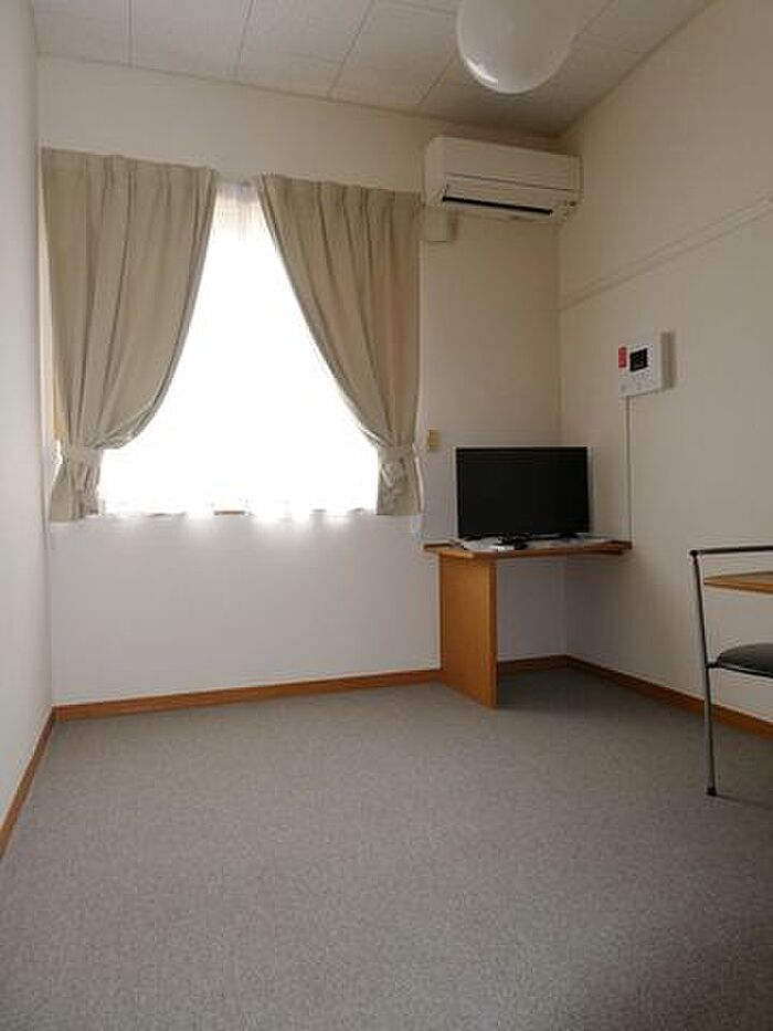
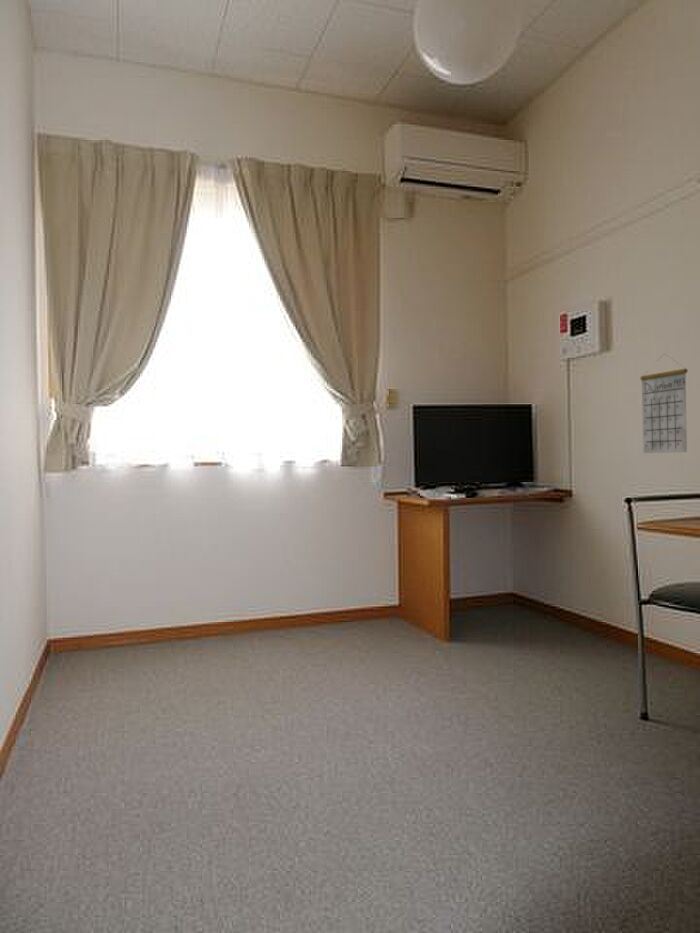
+ calendar [639,352,689,454]
